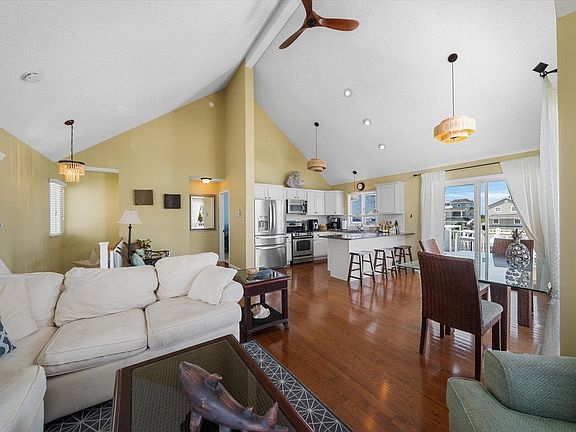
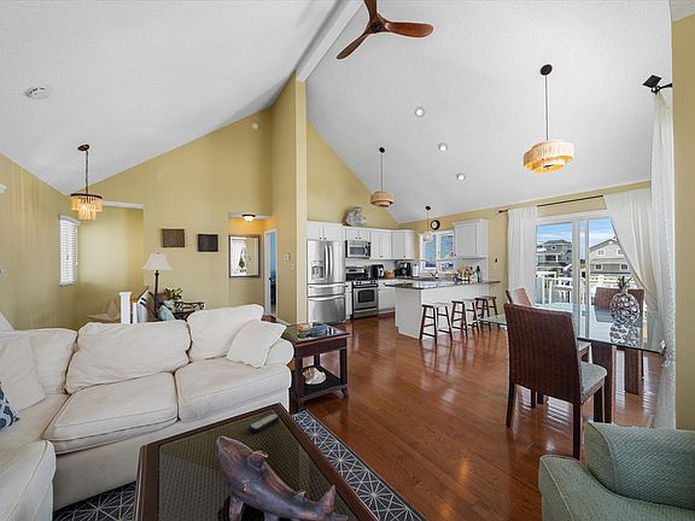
+ remote control [247,412,280,433]
